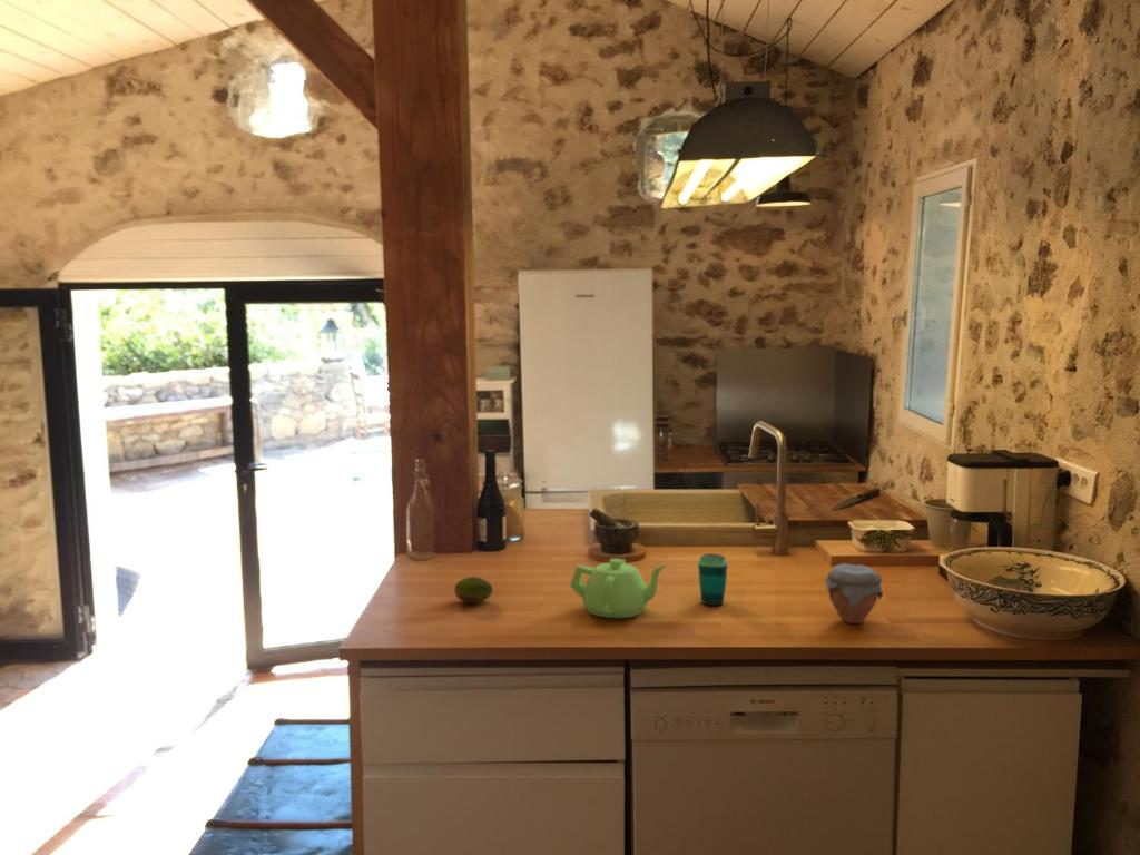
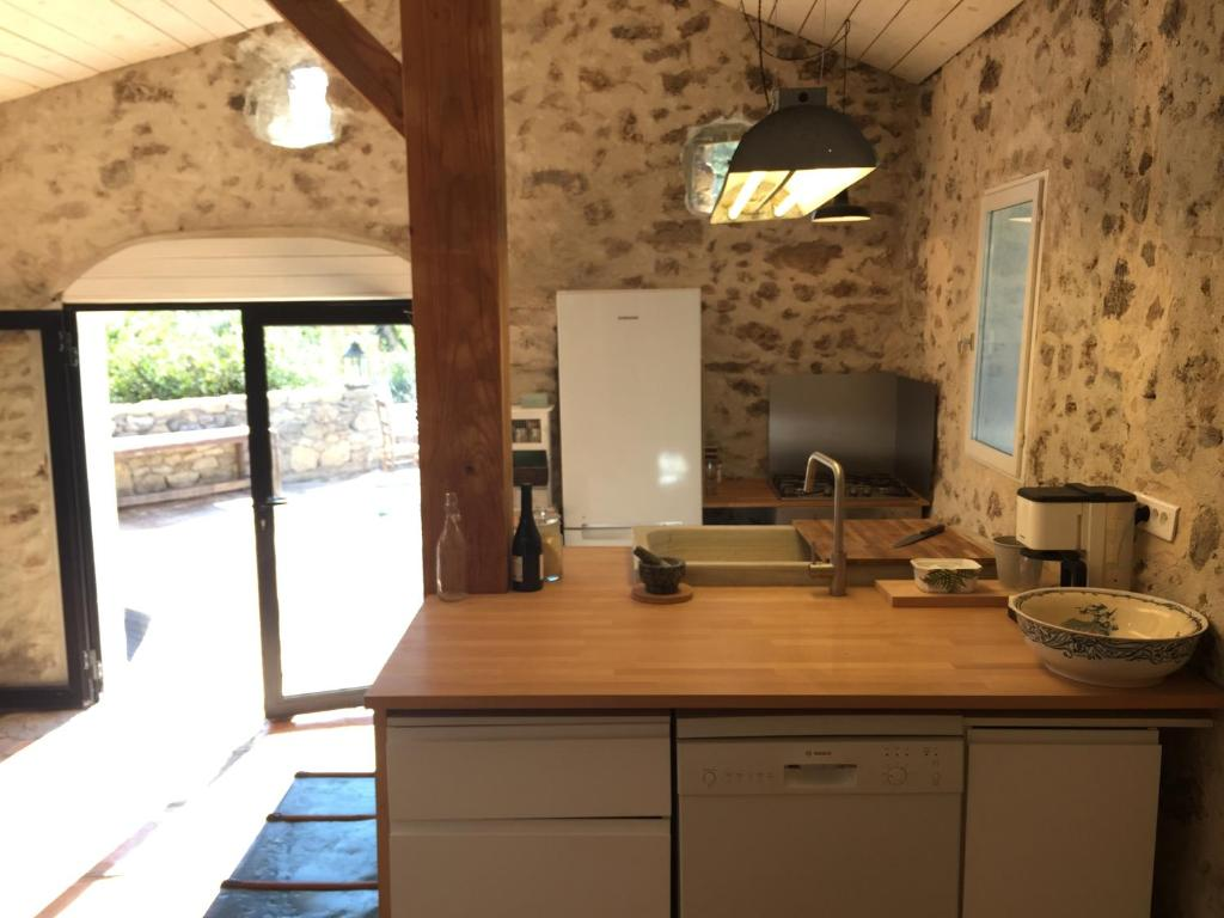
- jar [824,562,884,625]
- fruit [453,576,494,603]
- cup [696,552,729,607]
- teapot [569,558,667,619]
